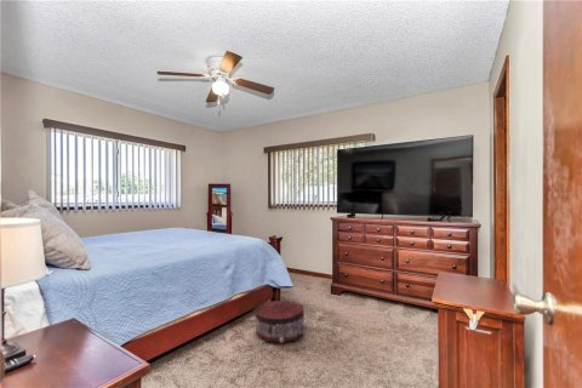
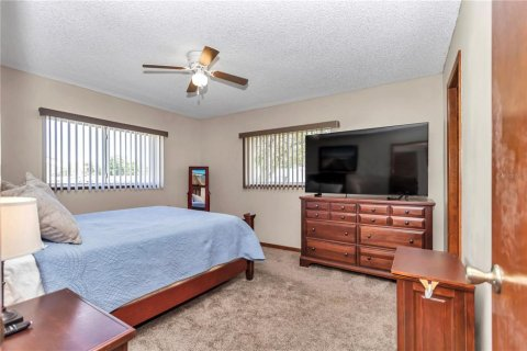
- pouf [253,299,306,344]
